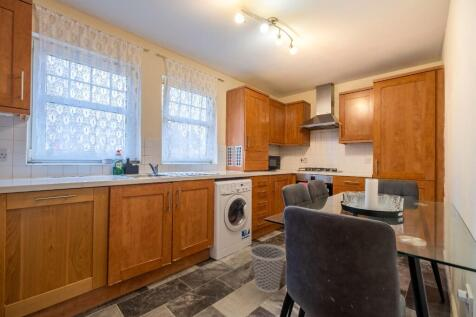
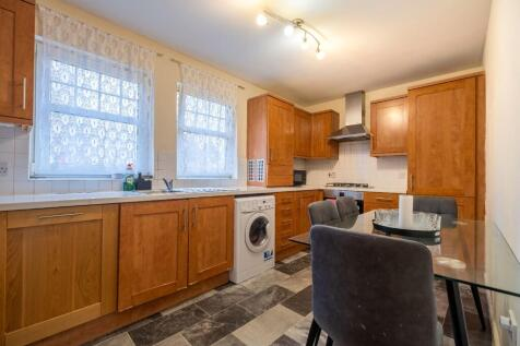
- wastebasket [249,243,286,294]
